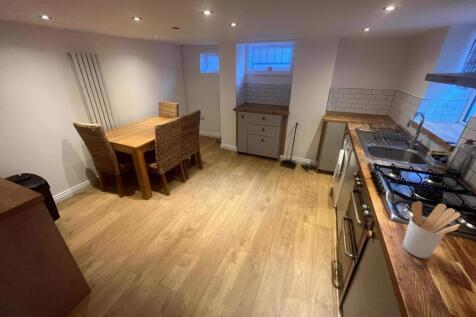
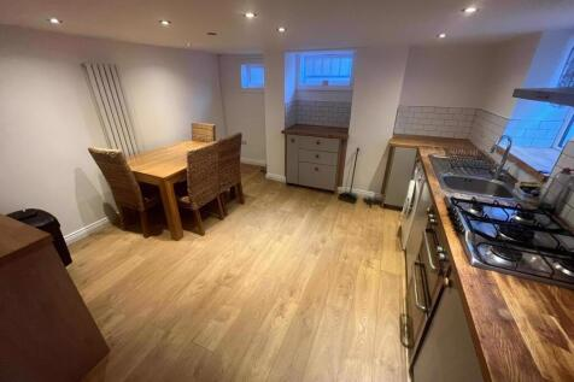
- utensil holder [402,200,462,259]
